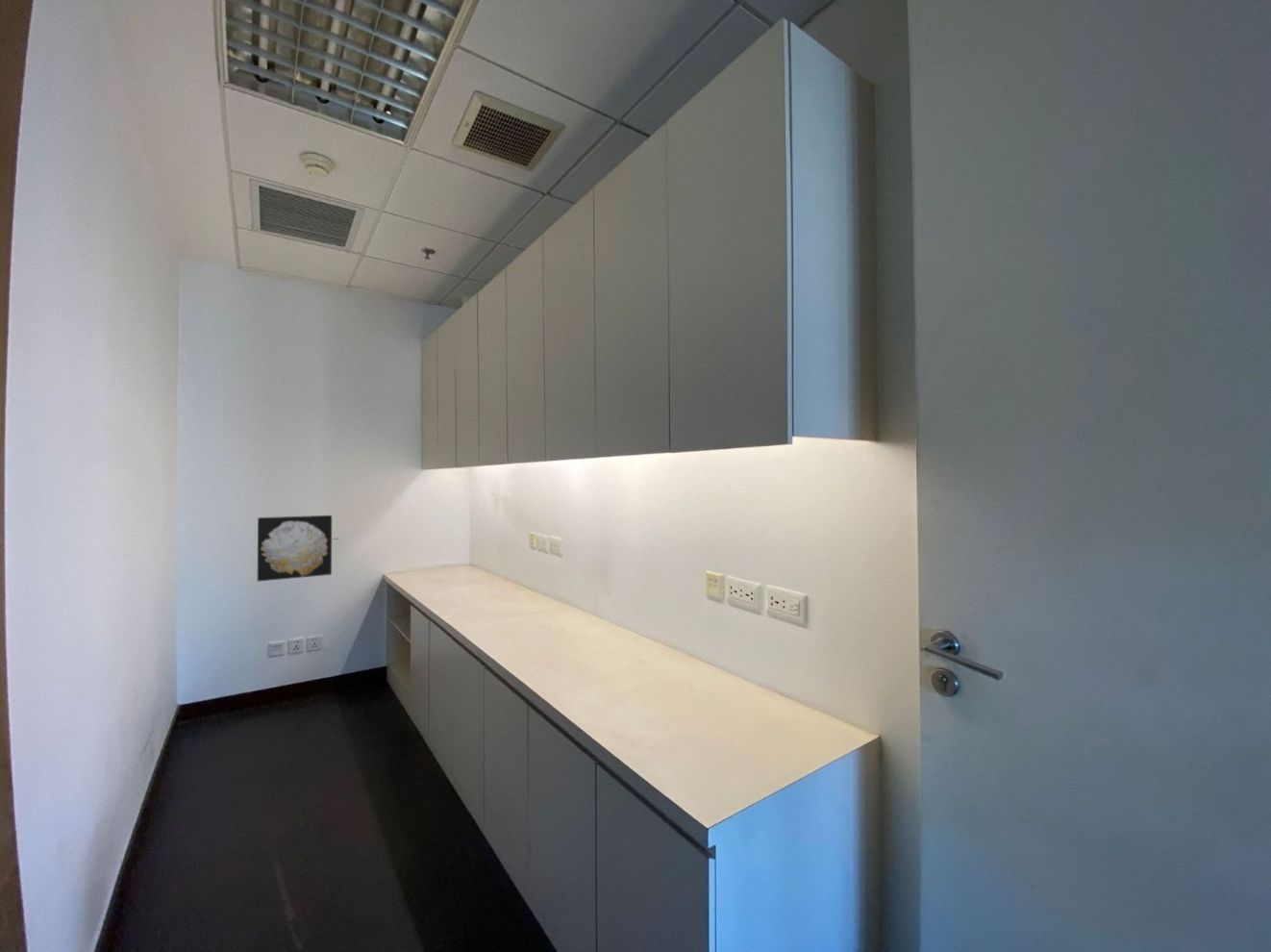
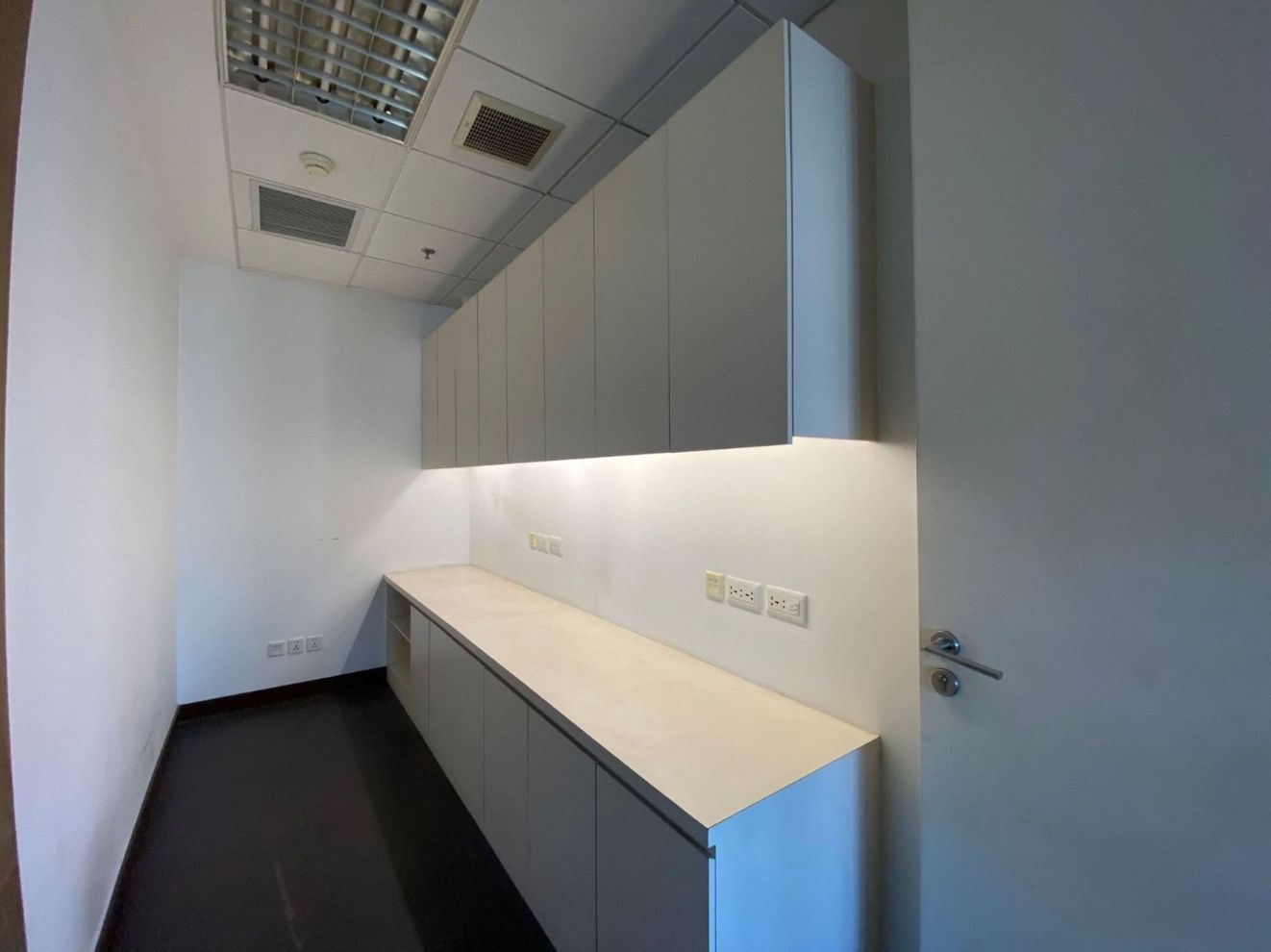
- wall art [257,514,333,583]
